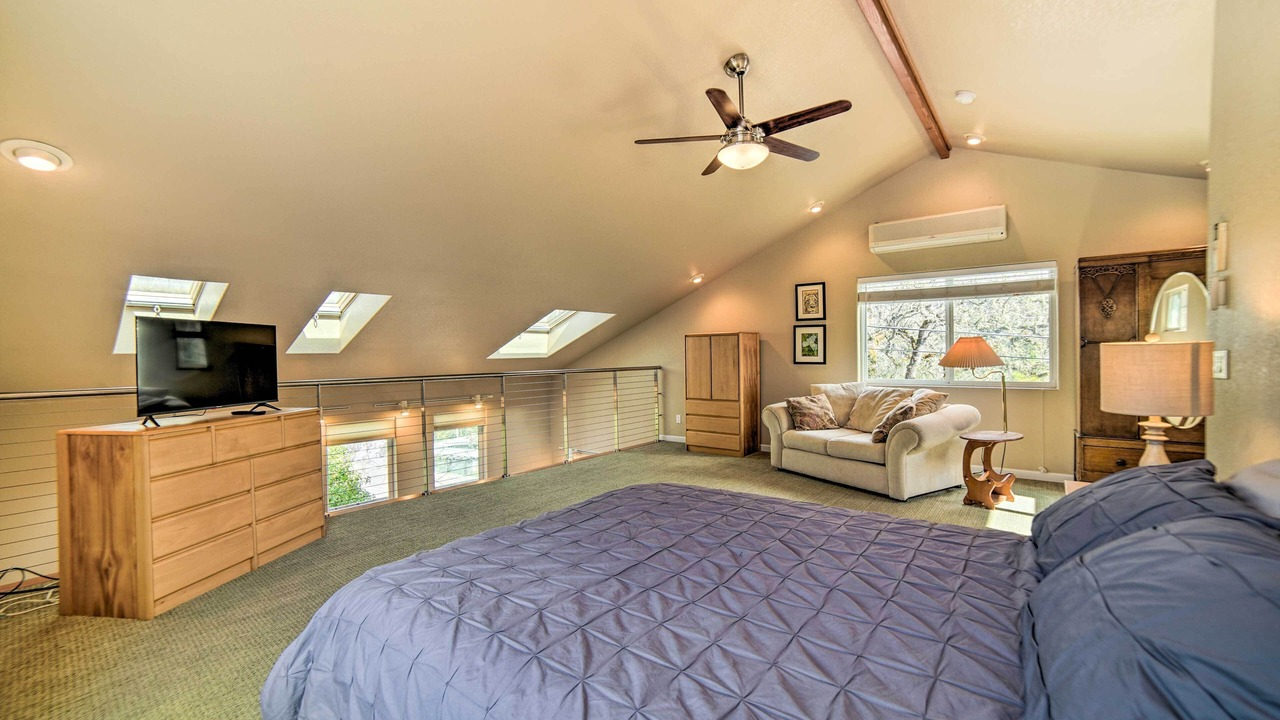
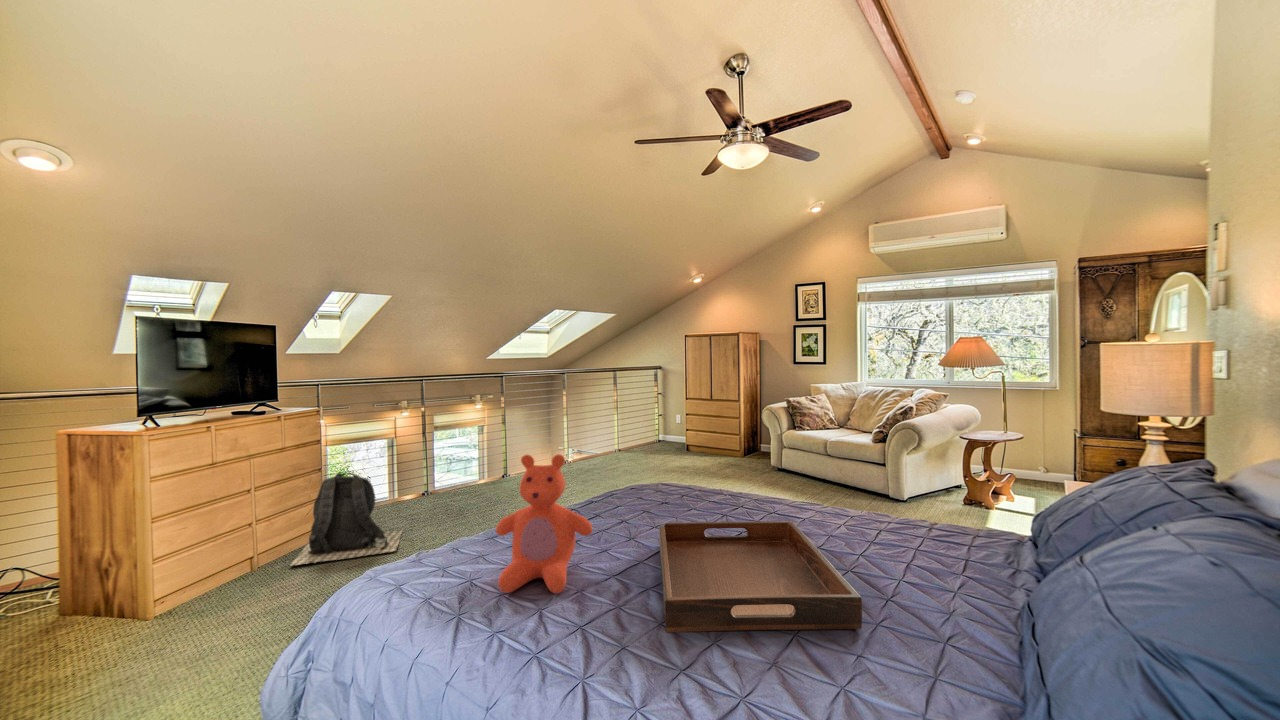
+ serving tray [658,520,863,633]
+ backpack [289,472,404,567]
+ teddy bear [495,453,594,594]
